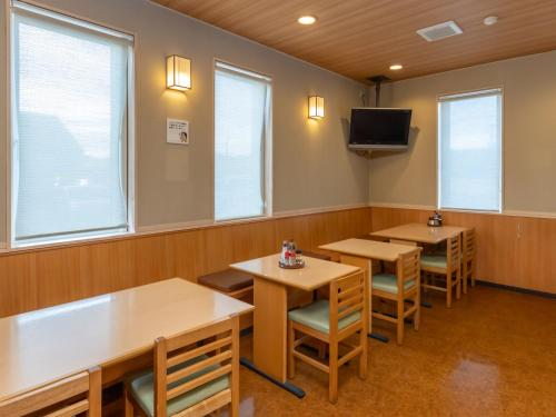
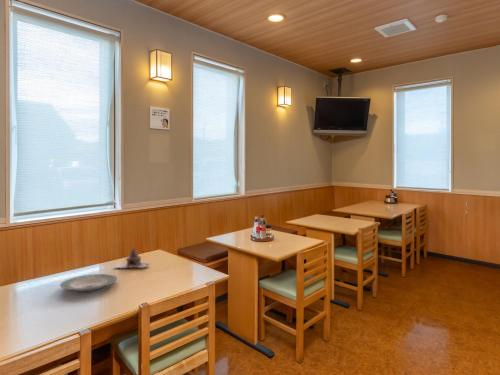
+ plate [59,273,118,292]
+ teapot [113,247,149,269]
